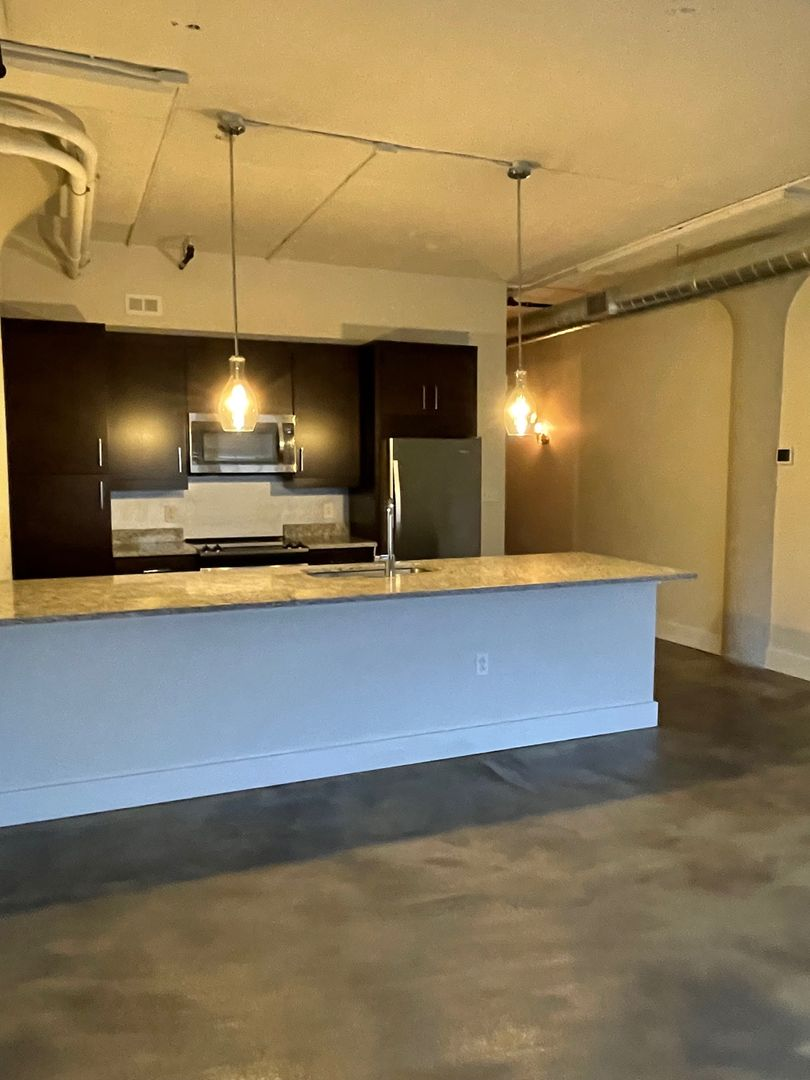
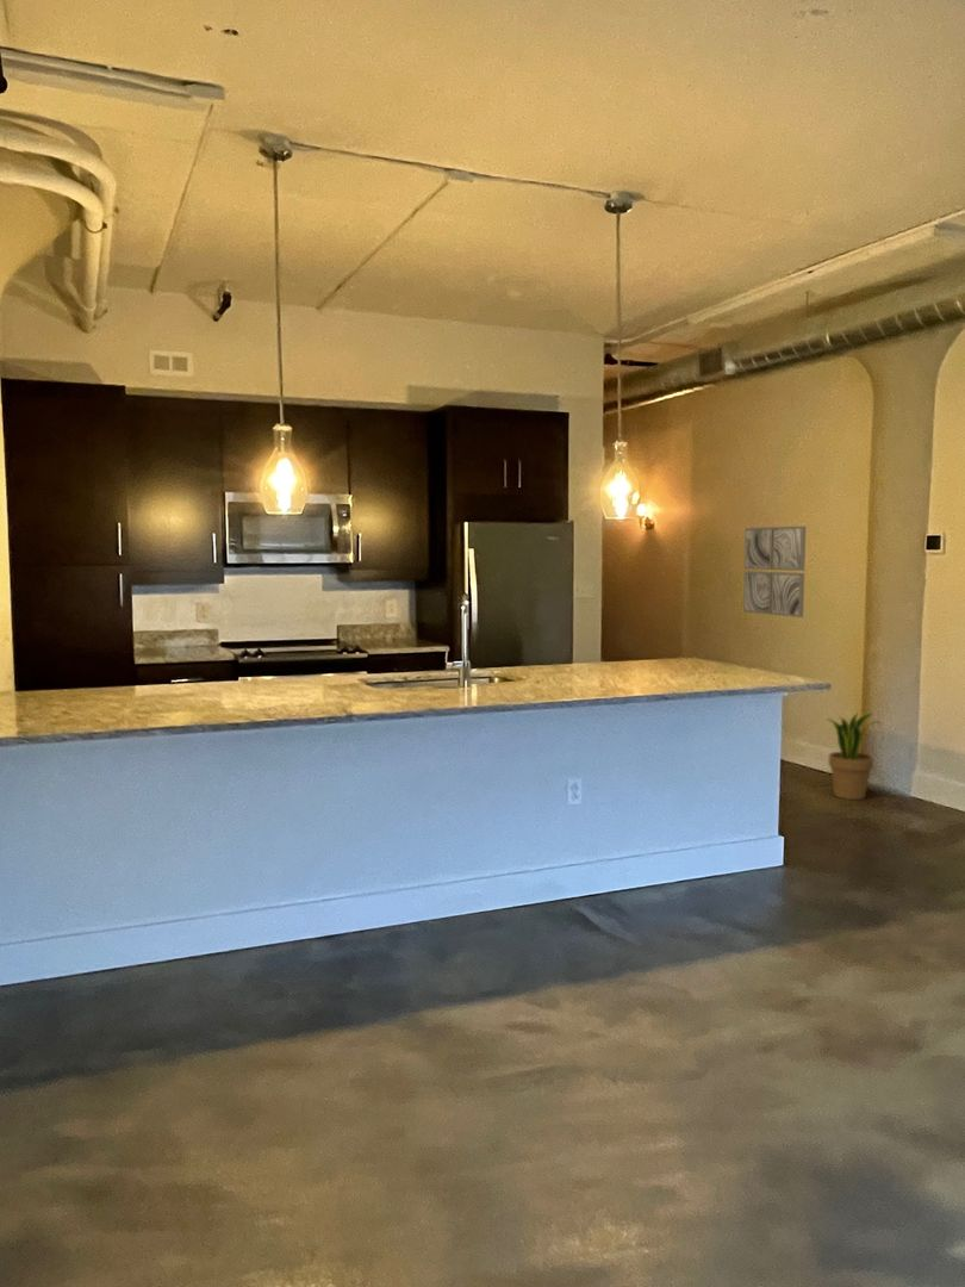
+ potted plant [824,711,882,801]
+ wall art [742,526,807,618]
